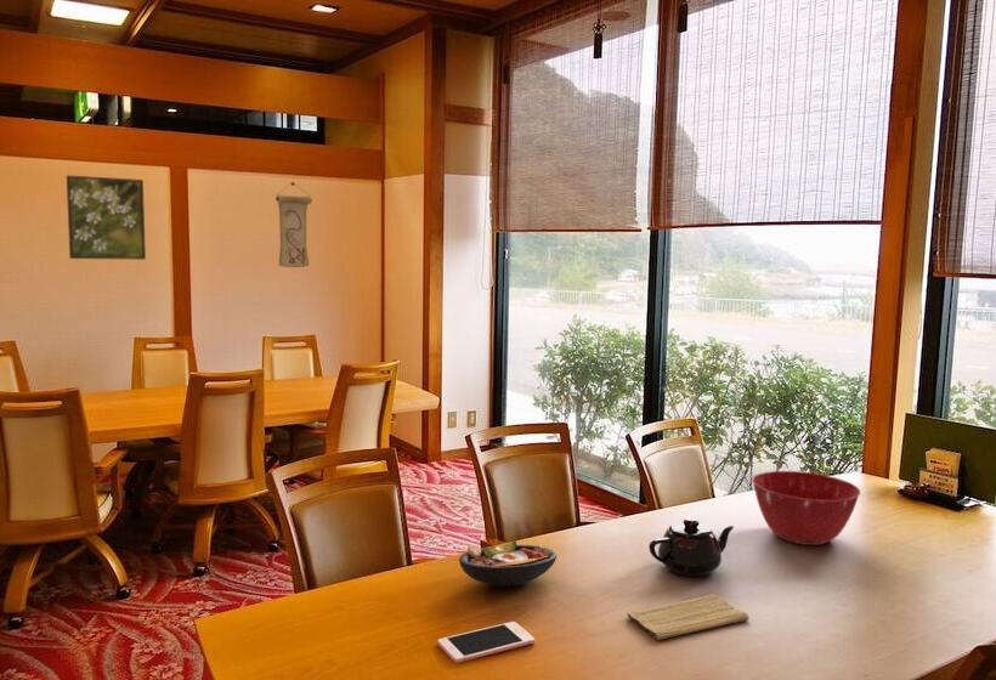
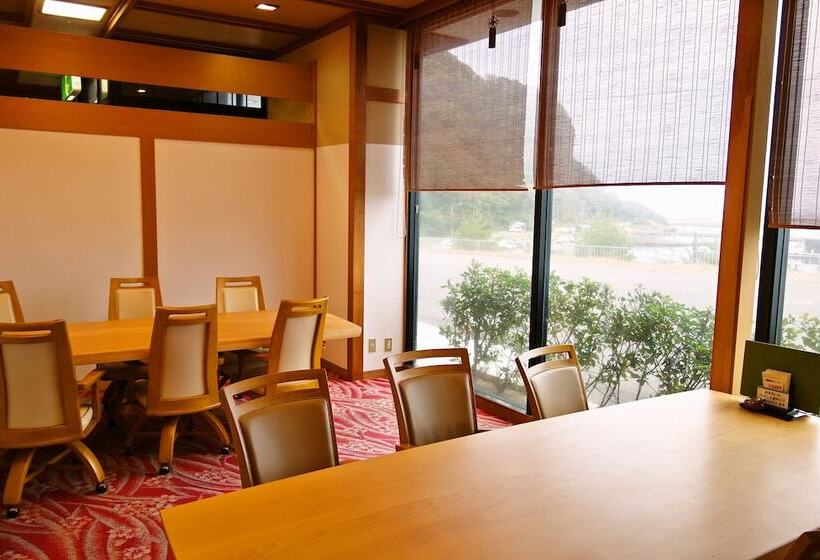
- cell phone [437,620,536,664]
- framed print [66,174,147,261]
- wall scroll [275,181,313,268]
- teapot [647,517,736,578]
- sushi mat [626,593,751,641]
- mixing bowl [751,470,862,546]
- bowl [458,539,558,588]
